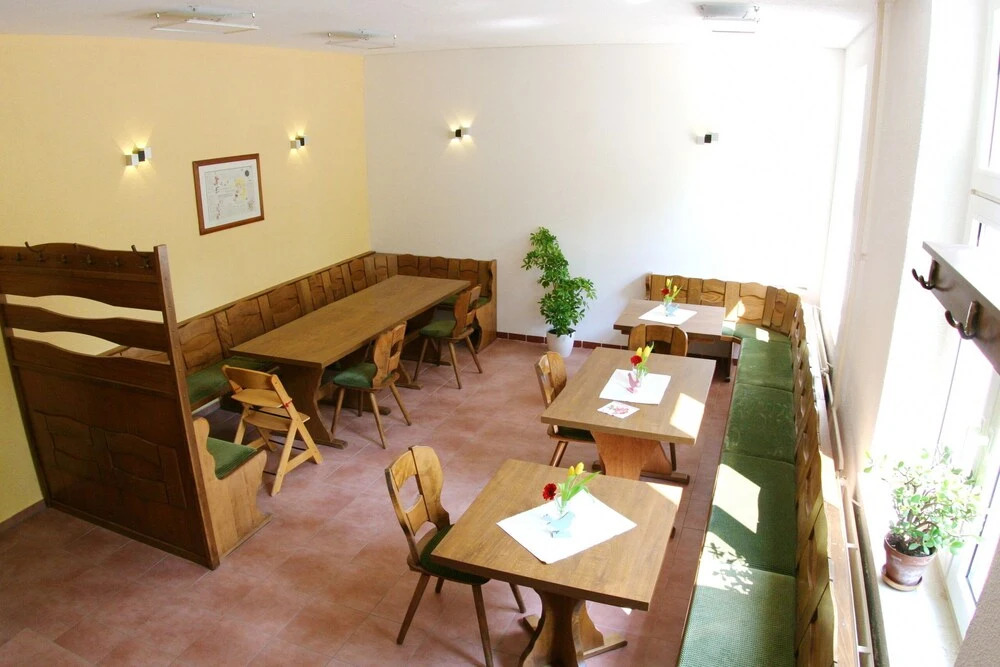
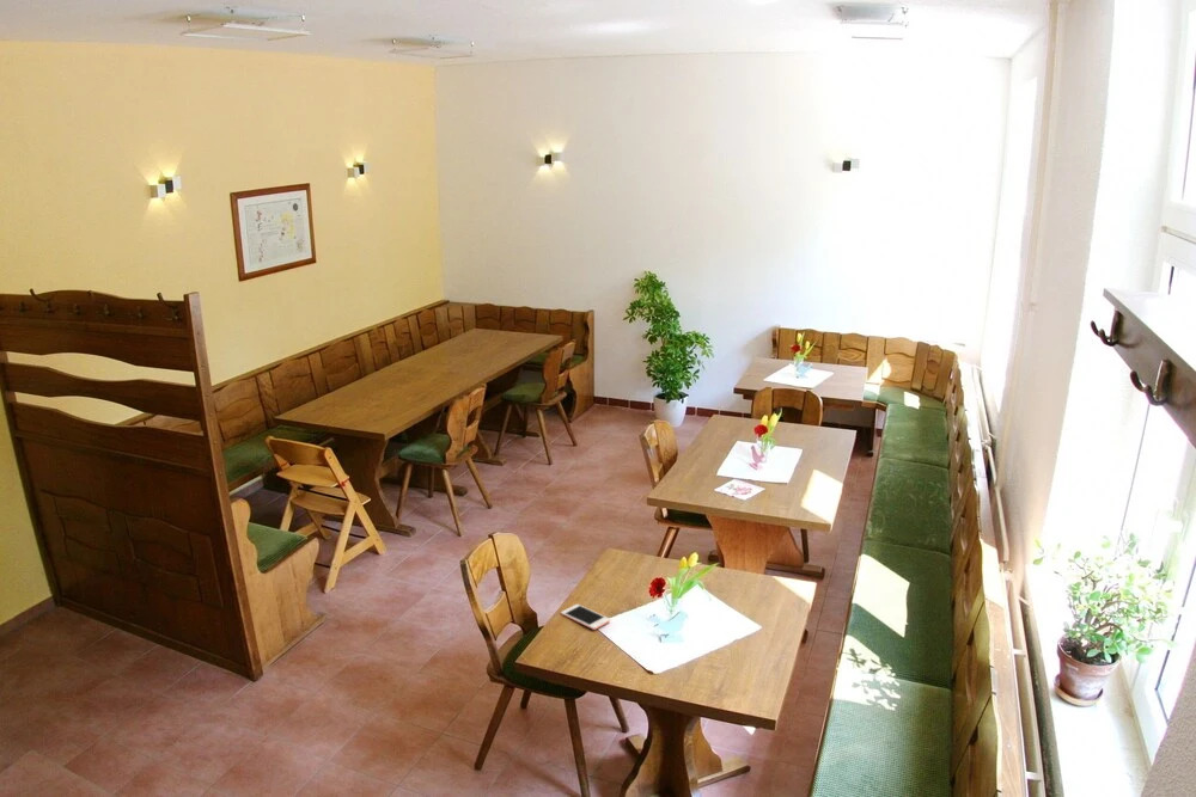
+ cell phone [560,603,611,631]
